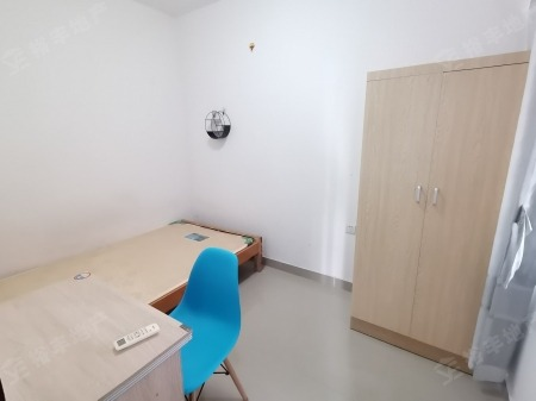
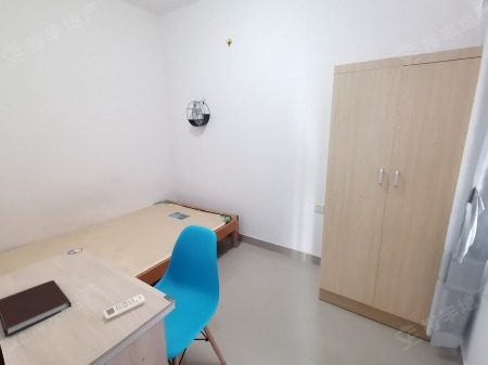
+ notebook [0,279,73,338]
